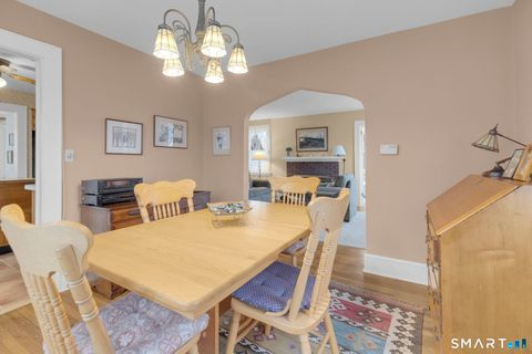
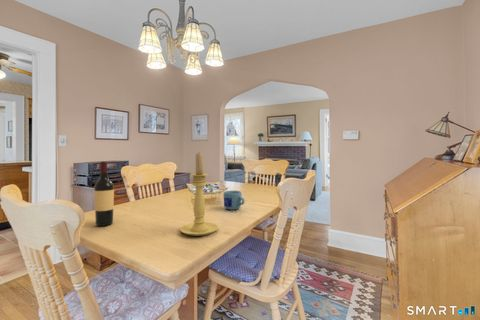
+ candle holder [179,151,219,237]
+ wine bottle [93,161,115,227]
+ mug [222,190,246,211]
